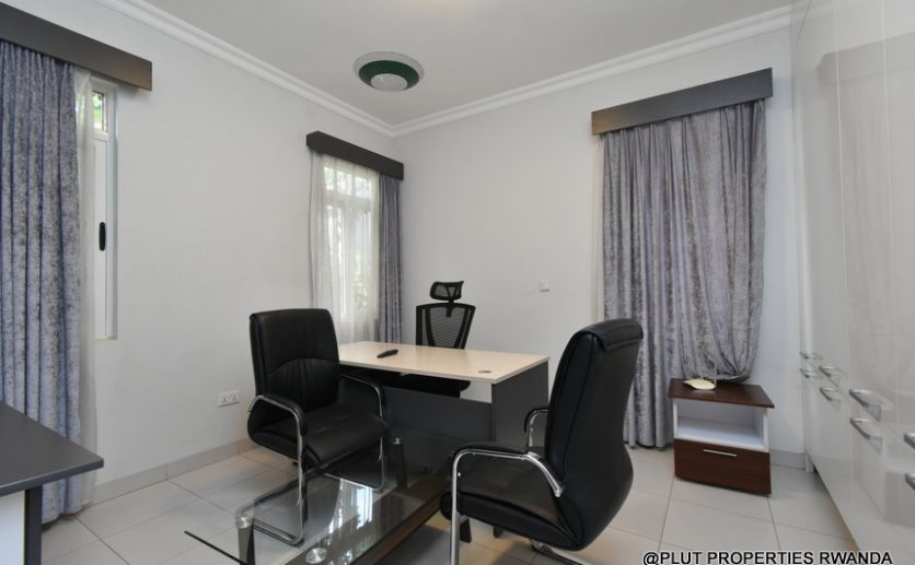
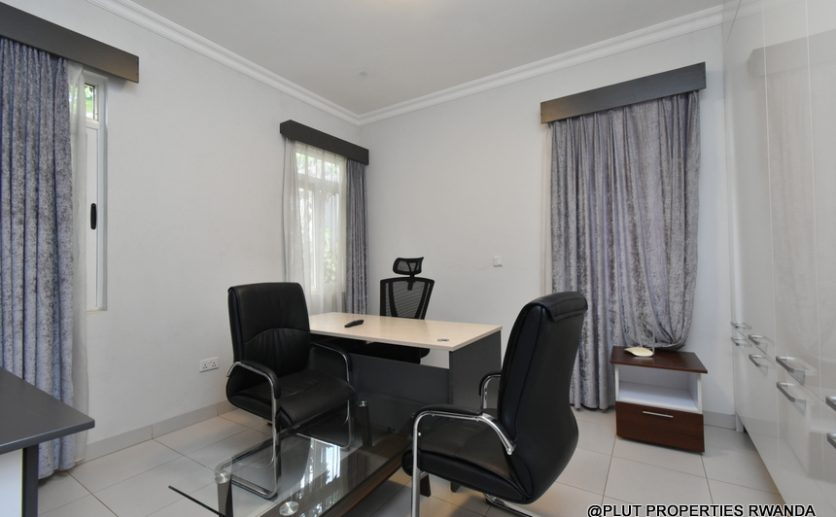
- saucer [351,50,426,93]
